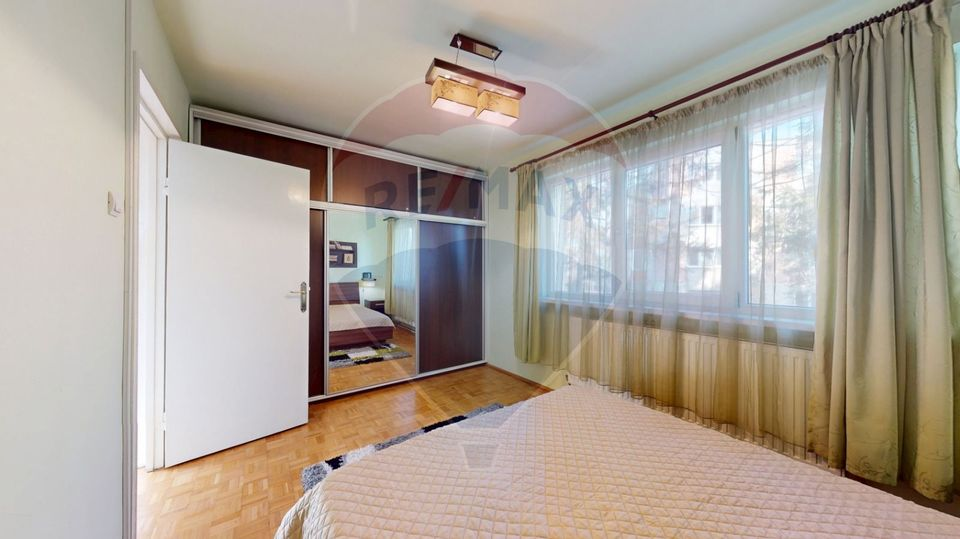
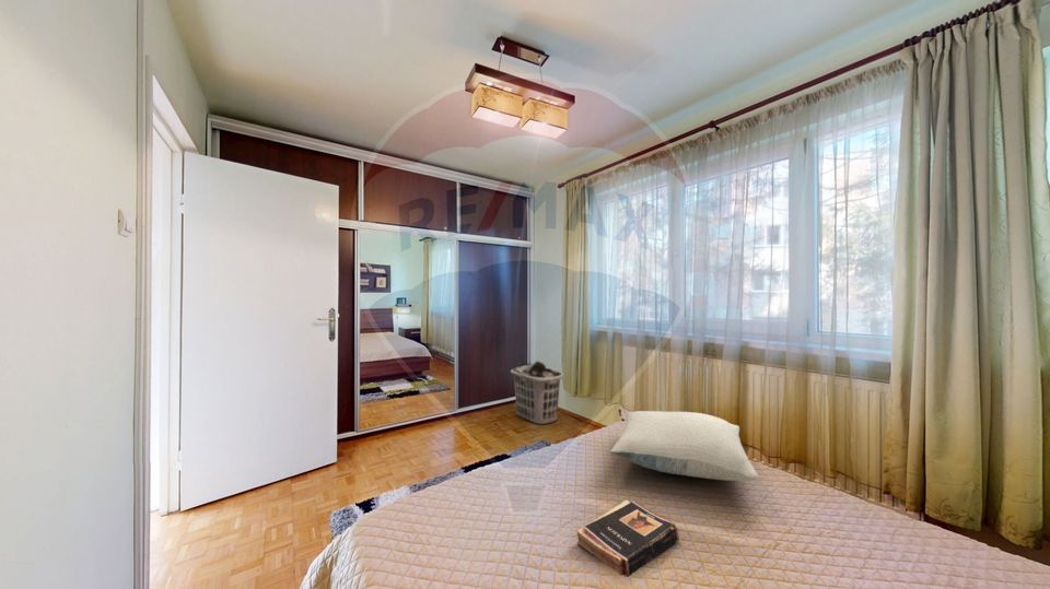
+ book [575,499,680,578]
+ clothes hamper [510,361,565,426]
+ pillow [609,410,759,482]
